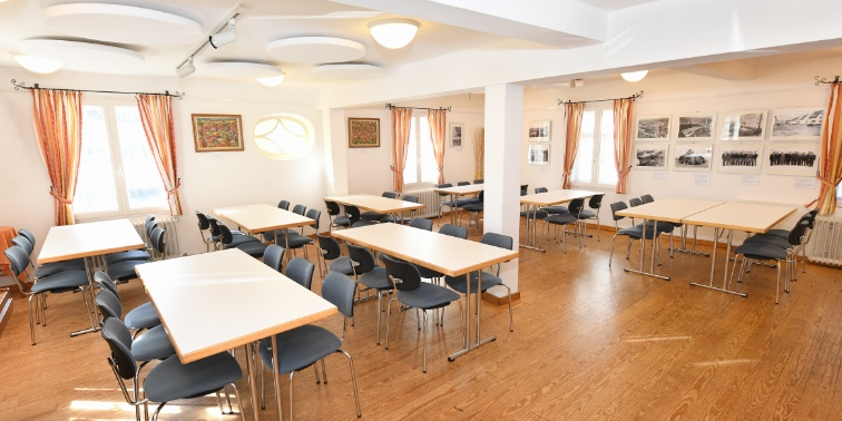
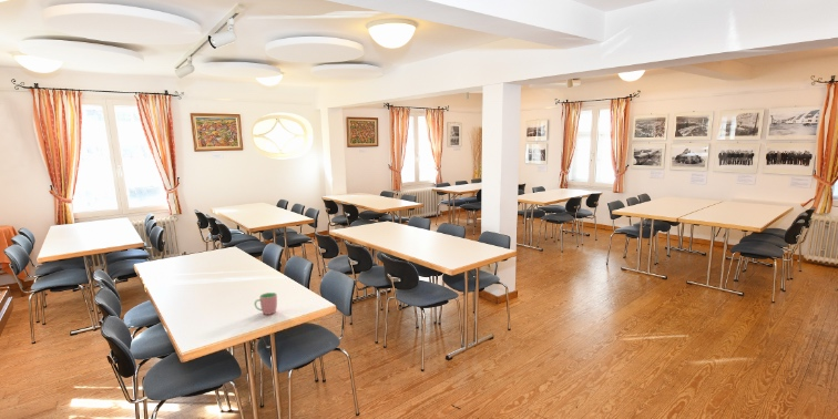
+ cup [253,292,278,316]
